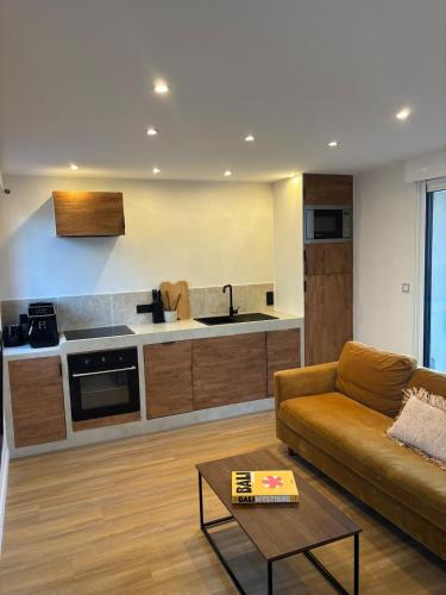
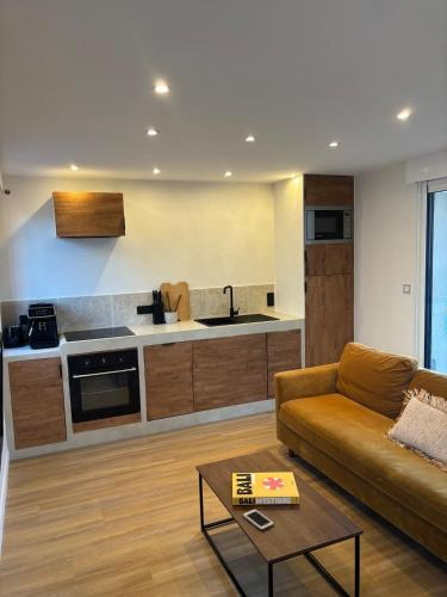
+ cell phone [242,507,275,531]
